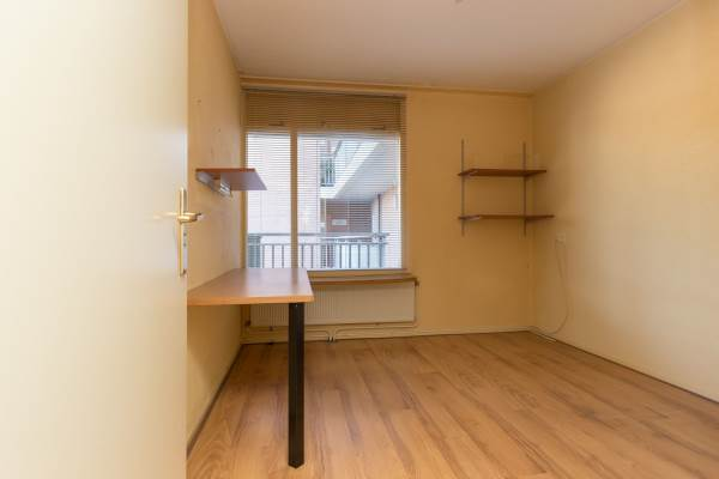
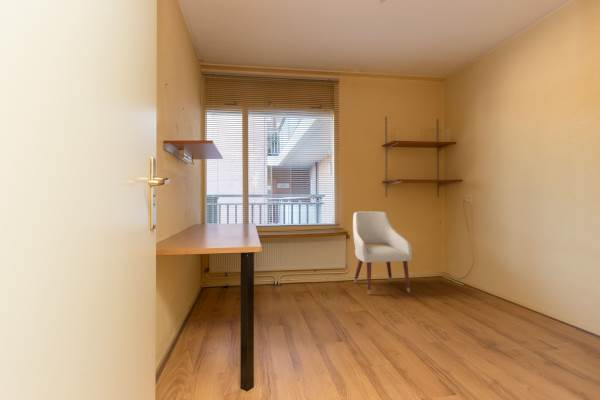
+ chair [352,210,413,296]
